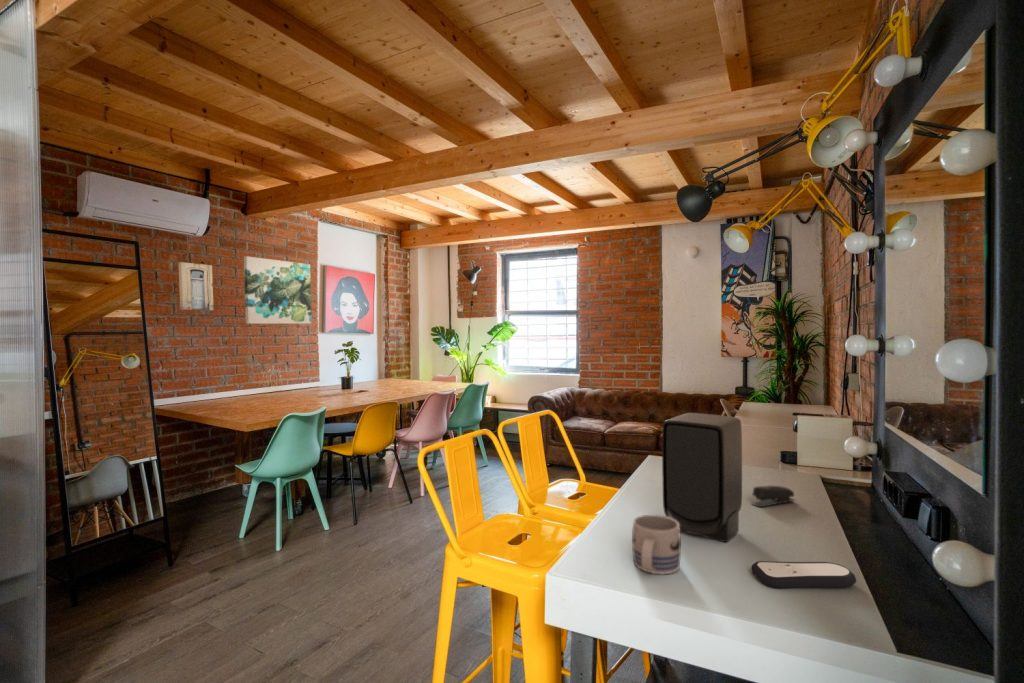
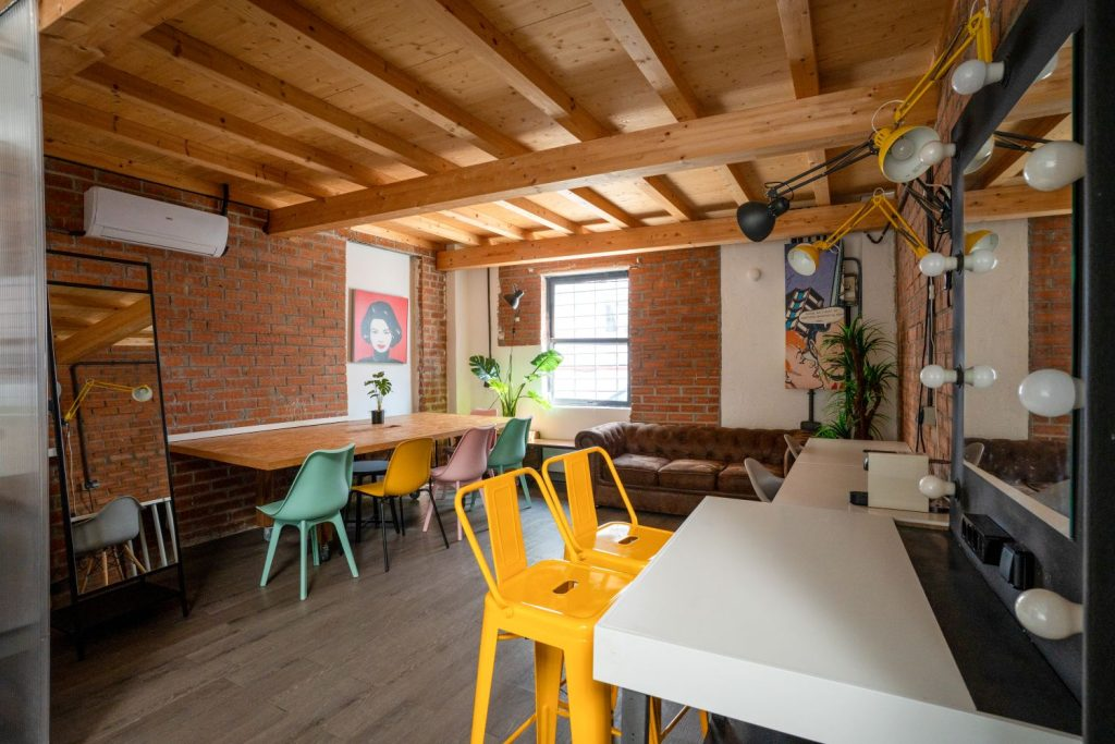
- wall art [243,255,313,325]
- wall art [178,261,214,311]
- mug [631,514,682,575]
- stapler [750,485,796,508]
- speaker [661,412,743,543]
- remote control [750,560,857,590]
